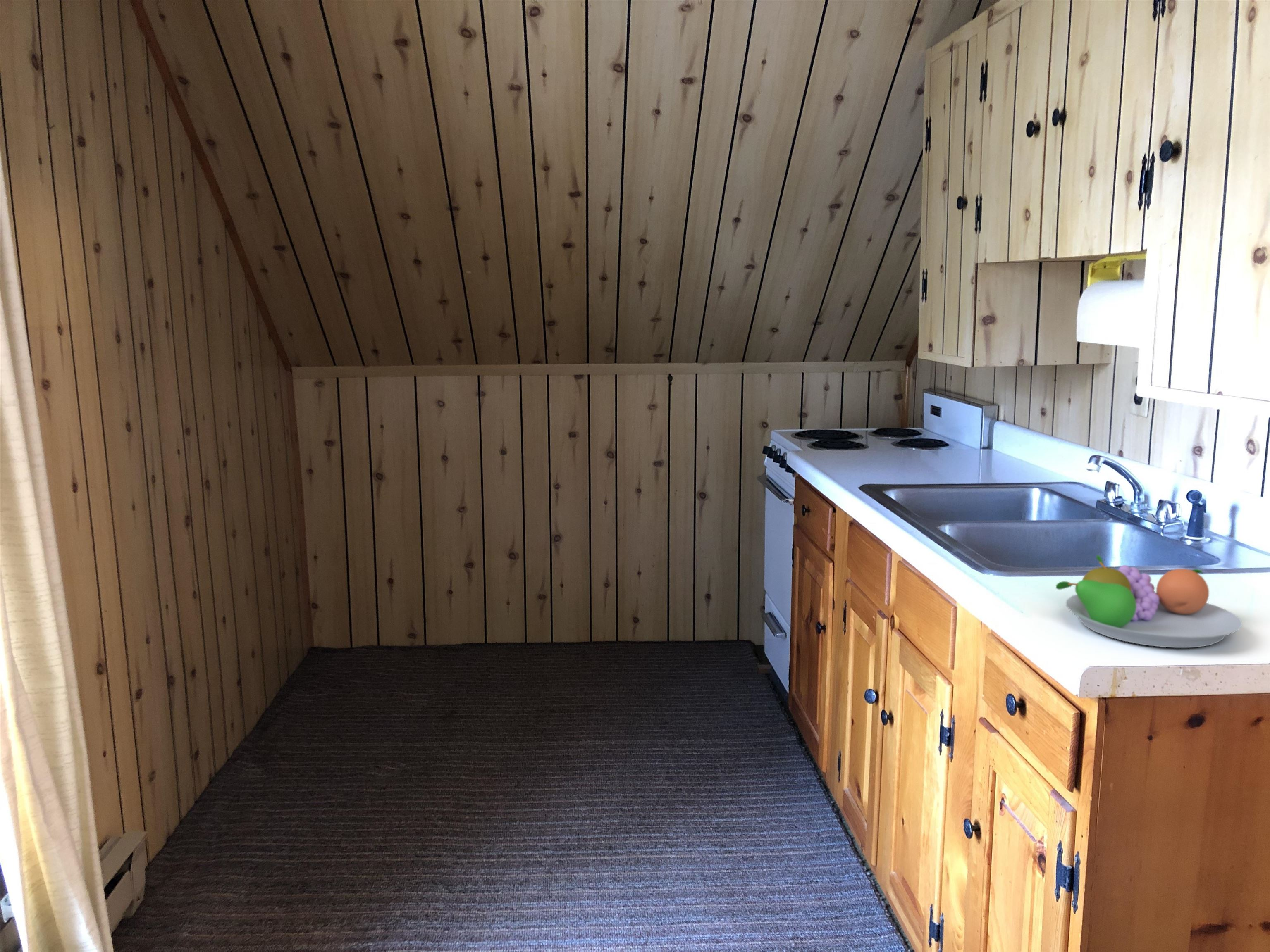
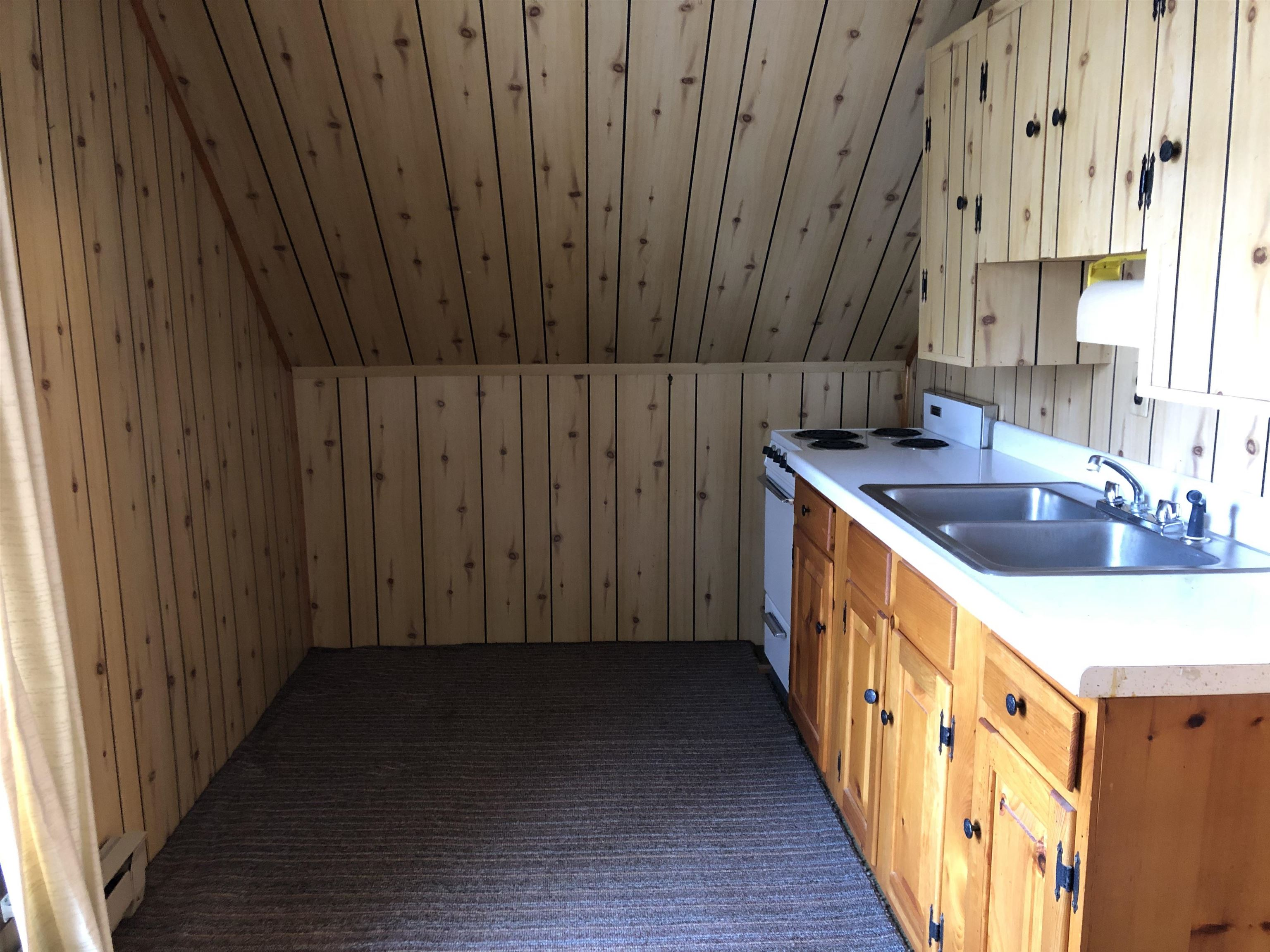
- fruit bowl [1055,555,1243,648]
